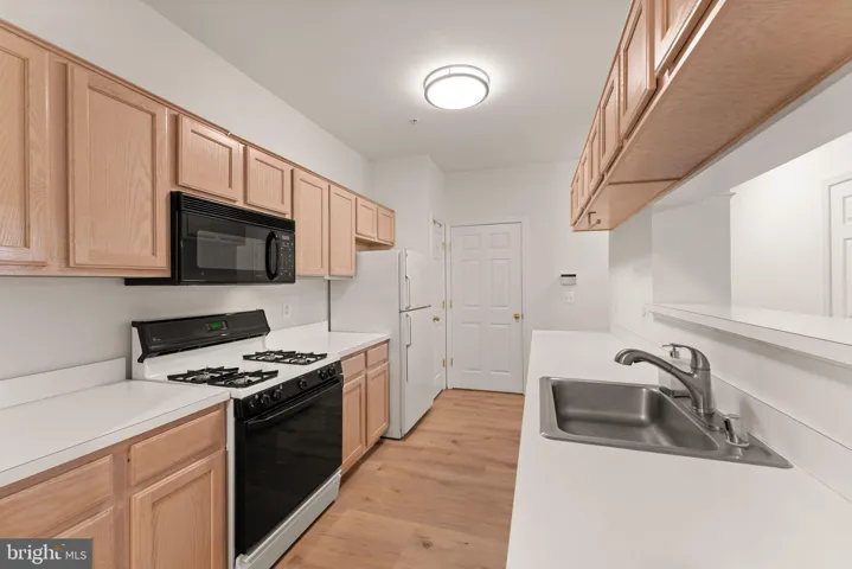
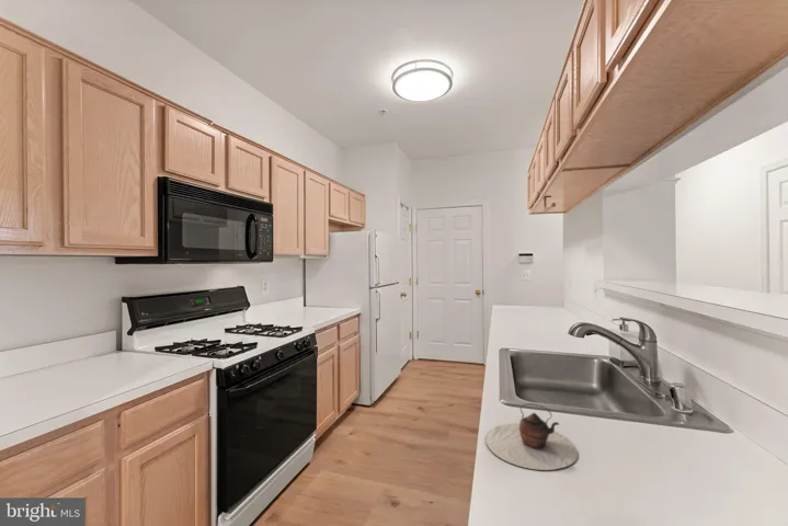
+ teapot [484,402,579,471]
